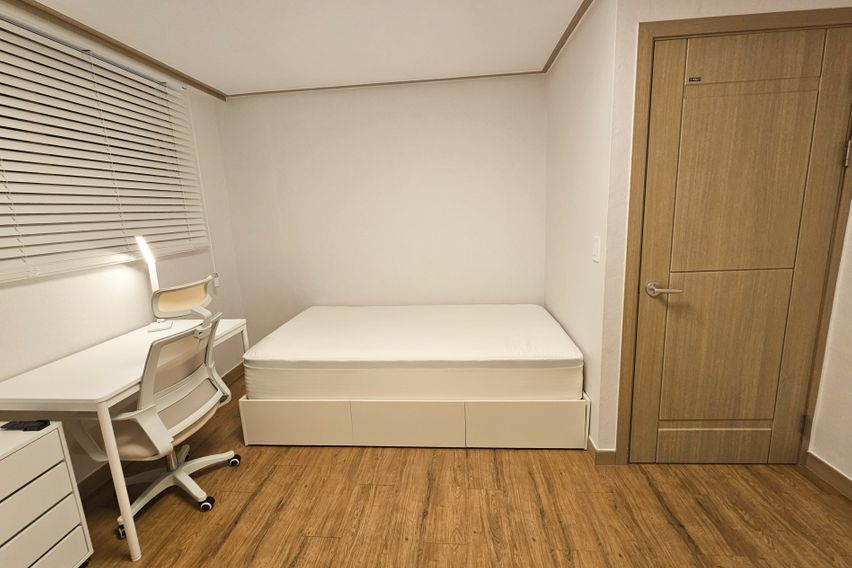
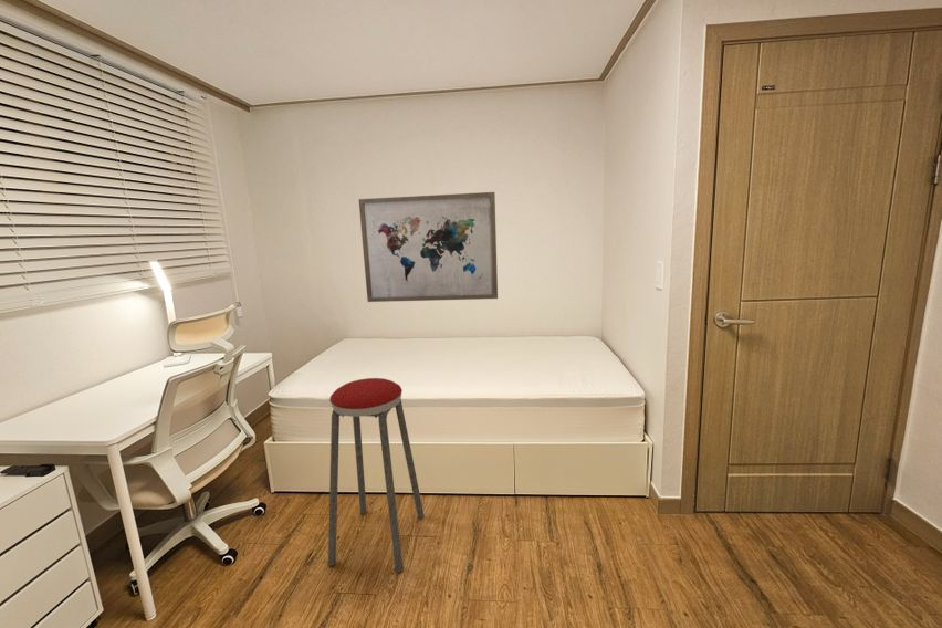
+ wall art [358,191,499,303]
+ music stool [327,377,426,574]
